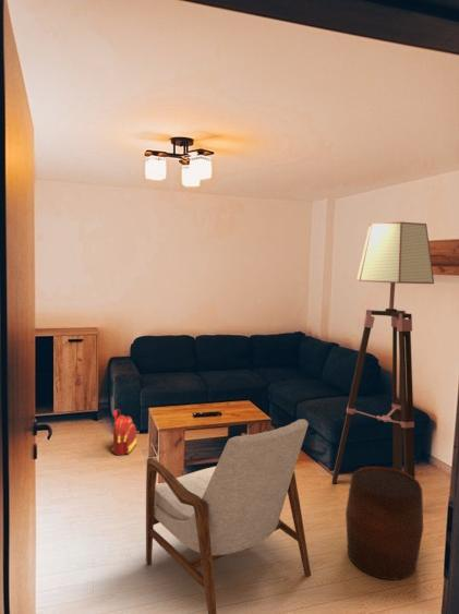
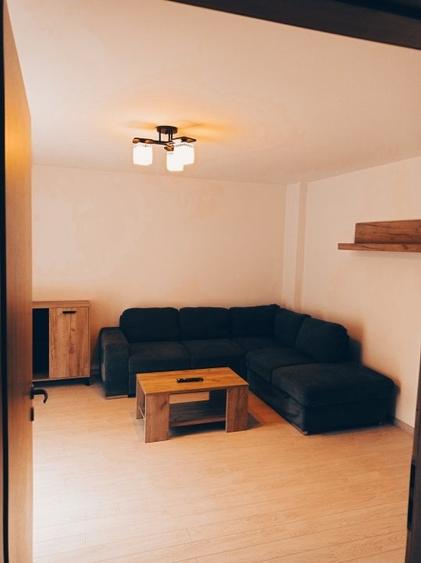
- armchair [145,418,312,614]
- stool [345,466,424,581]
- backpack [111,408,137,457]
- floor lamp [331,221,435,485]
